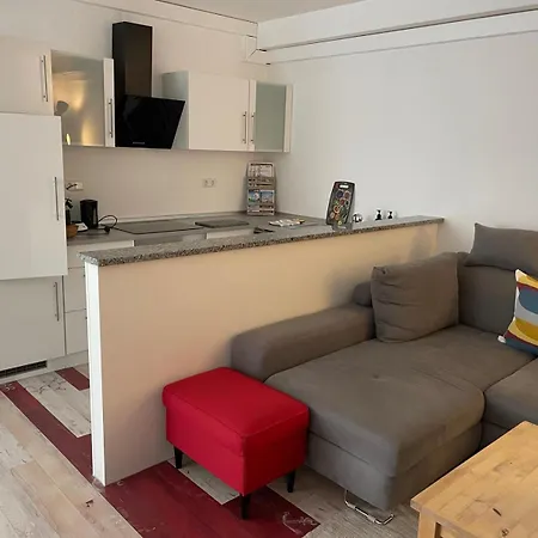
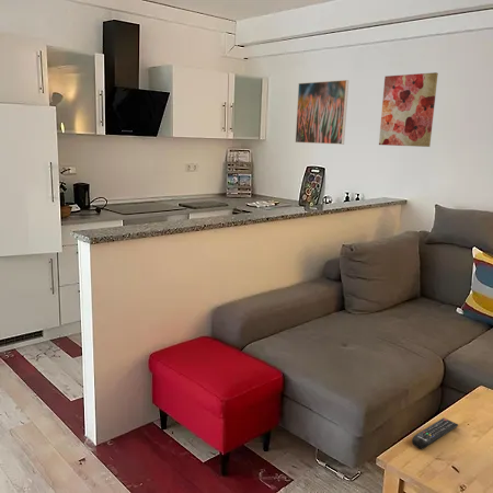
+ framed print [295,79,349,146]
+ remote control [411,417,459,450]
+ wall art [378,71,439,148]
